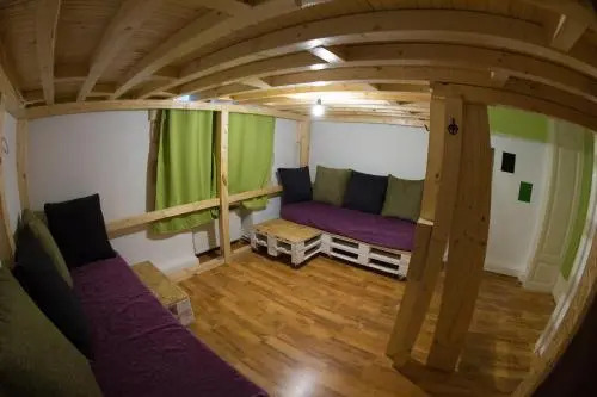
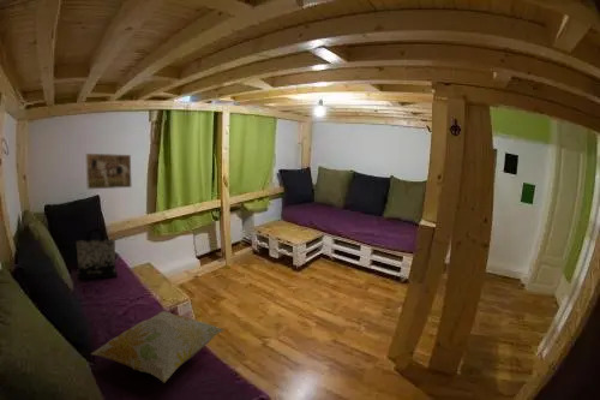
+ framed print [84,153,133,190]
+ tote bag [76,227,119,280]
+ decorative pillow [90,310,226,383]
